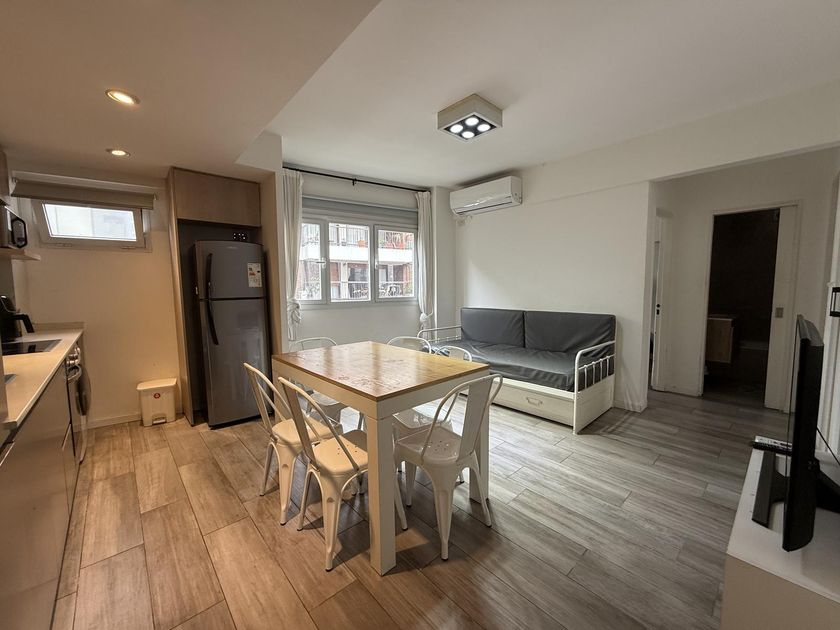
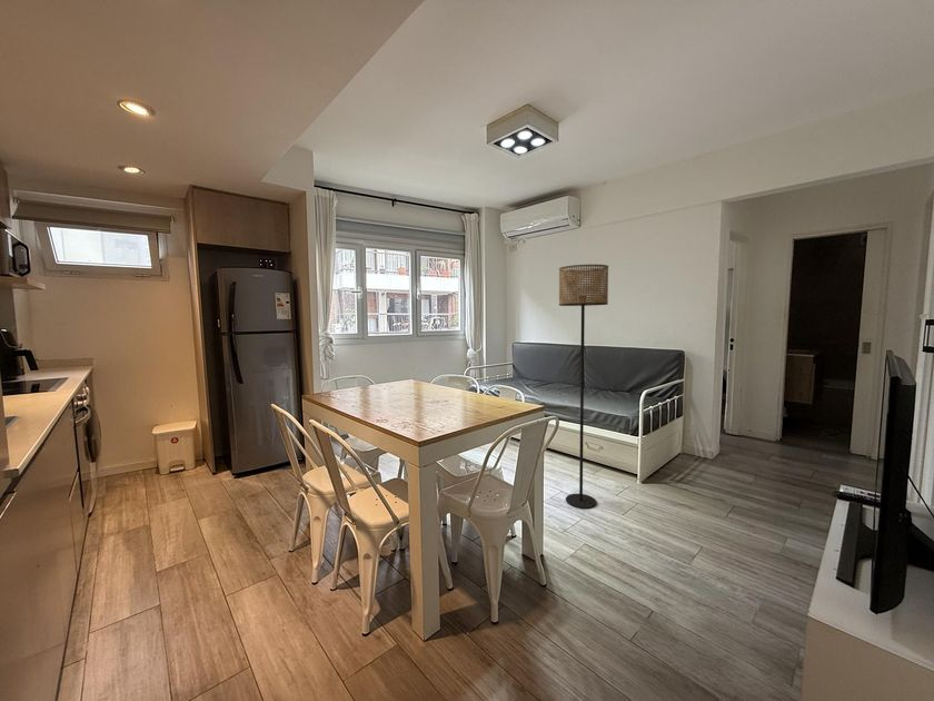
+ floor lamp [558,264,609,510]
